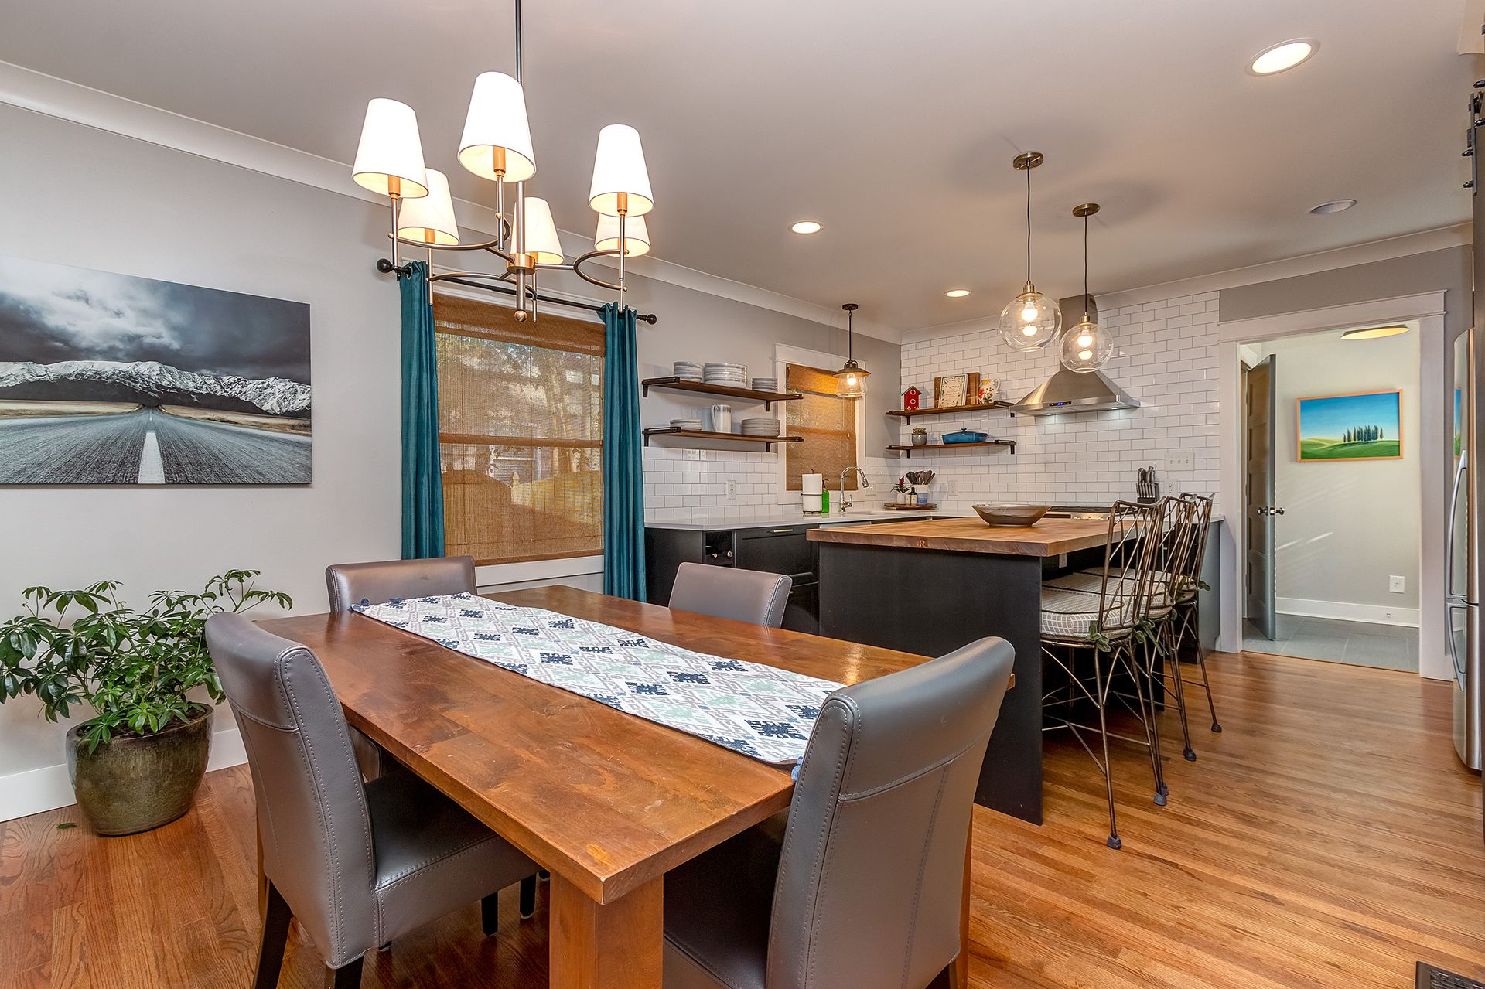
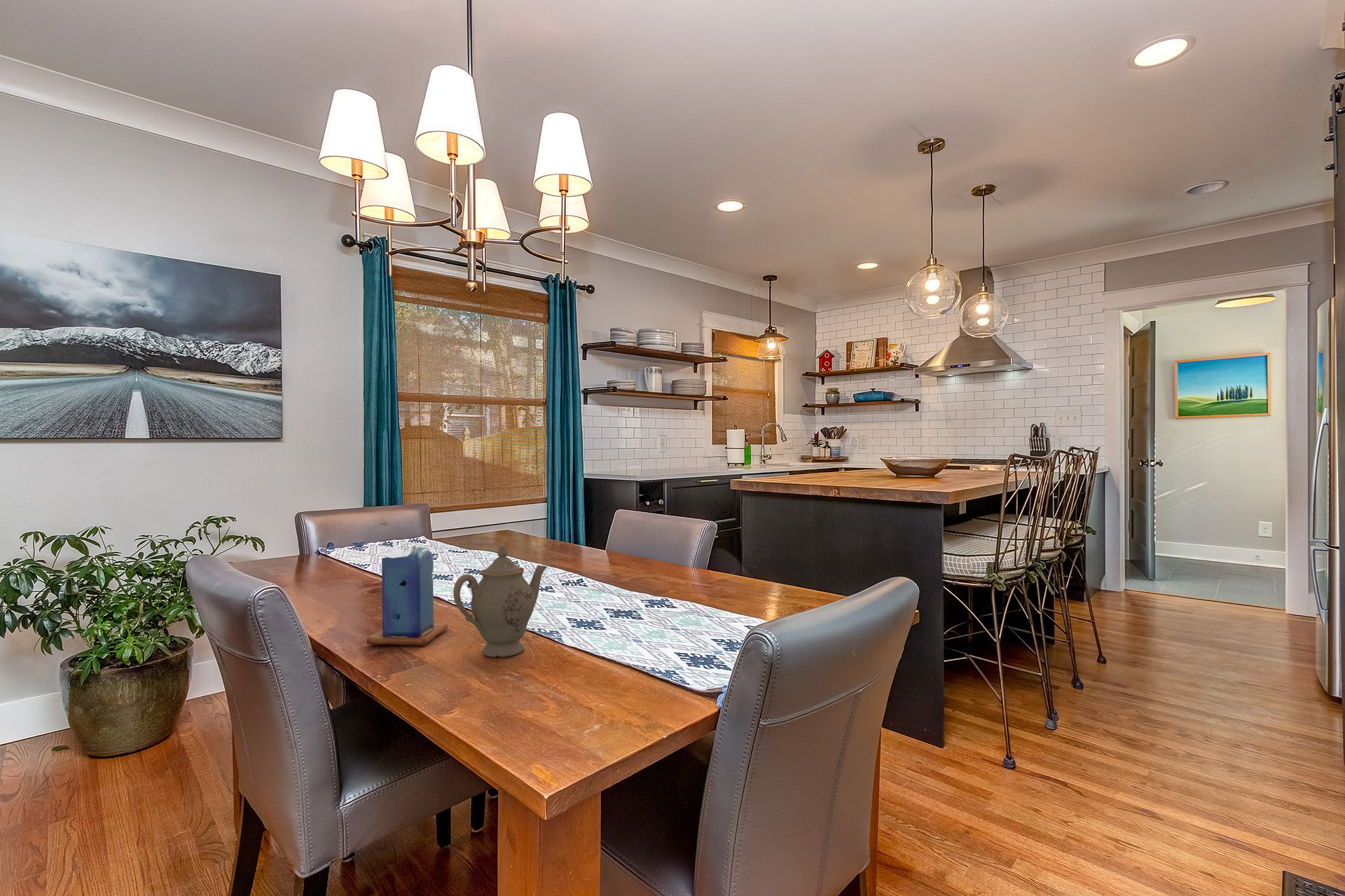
+ candle [366,539,448,646]
+ chinaware [453,544,548,658]
